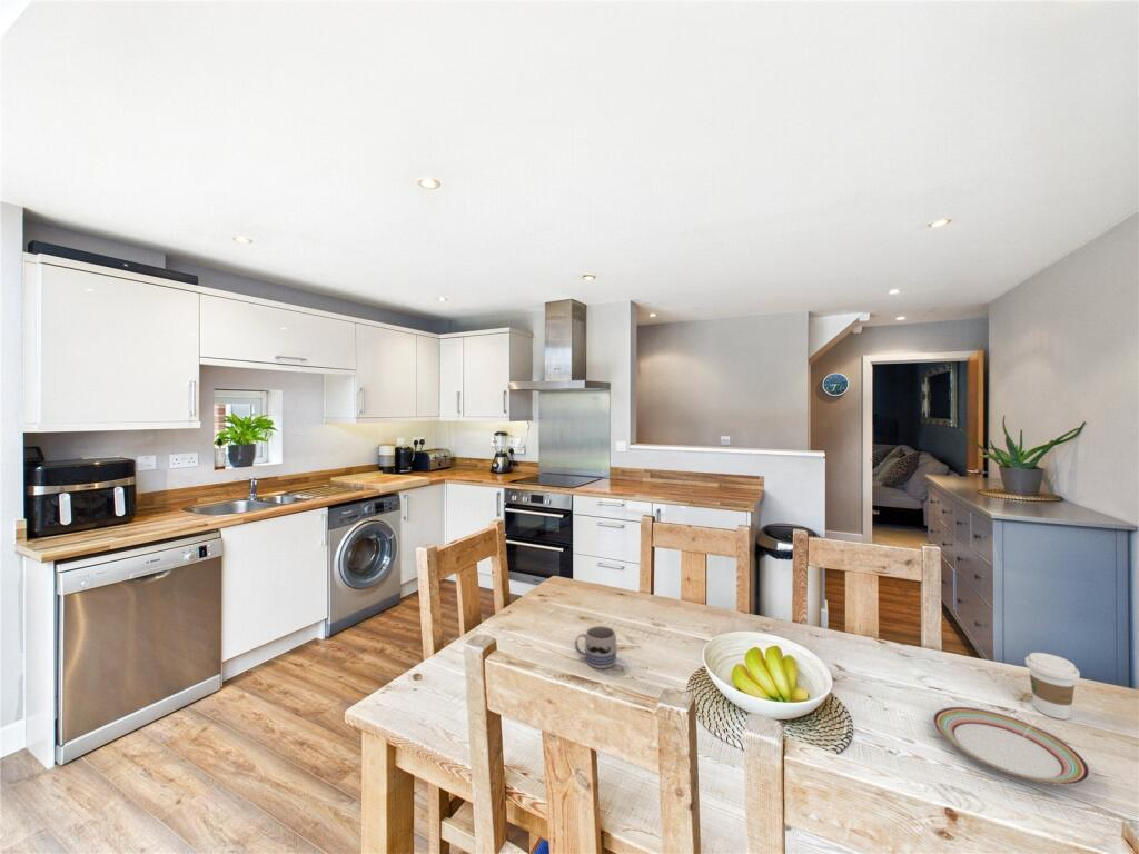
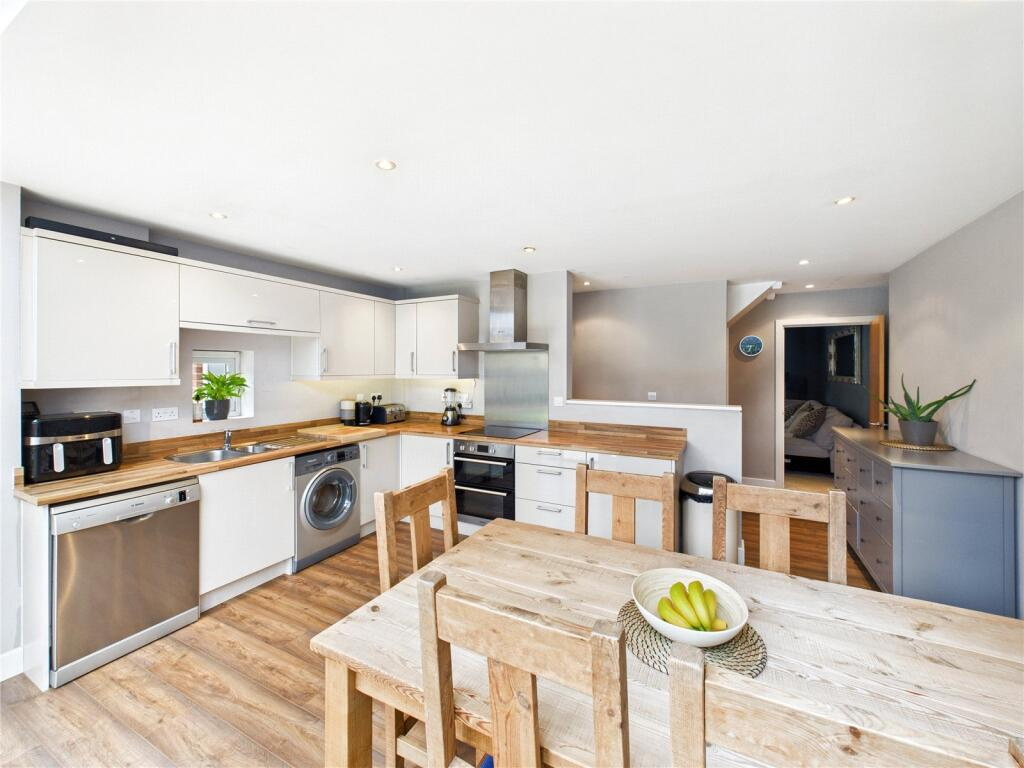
- mug [573,625,617,669]
- plate [932,706,1091,786]
- coffee cup [1024,652,1081,721]
